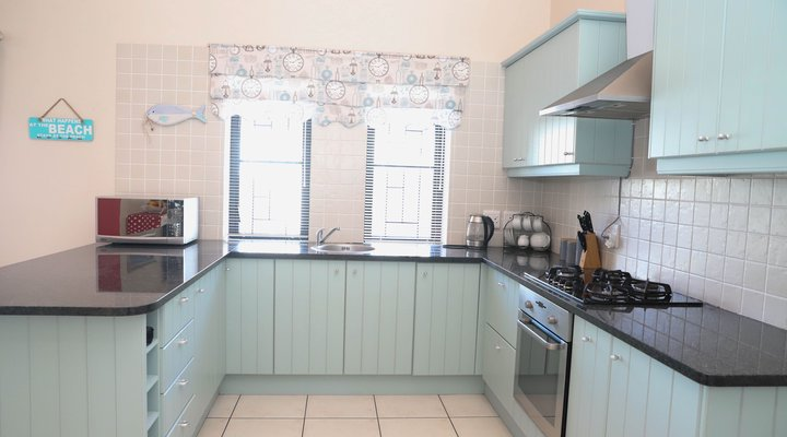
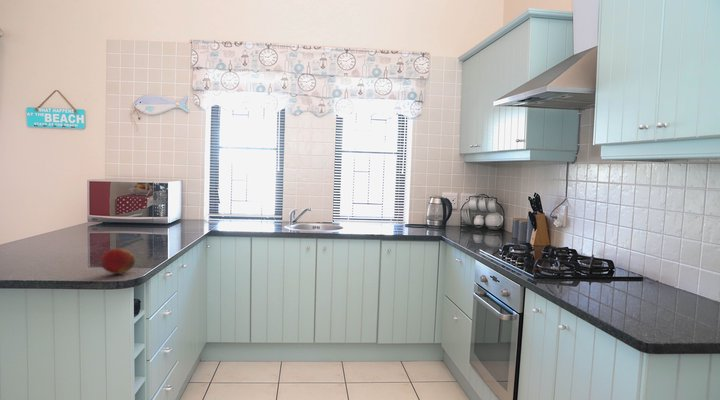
+ fruit [100,247,137,275]
